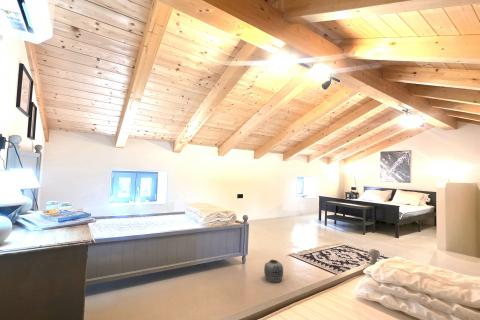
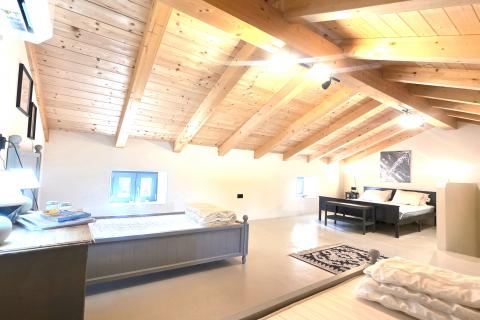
- vase [263,259,284,283]
